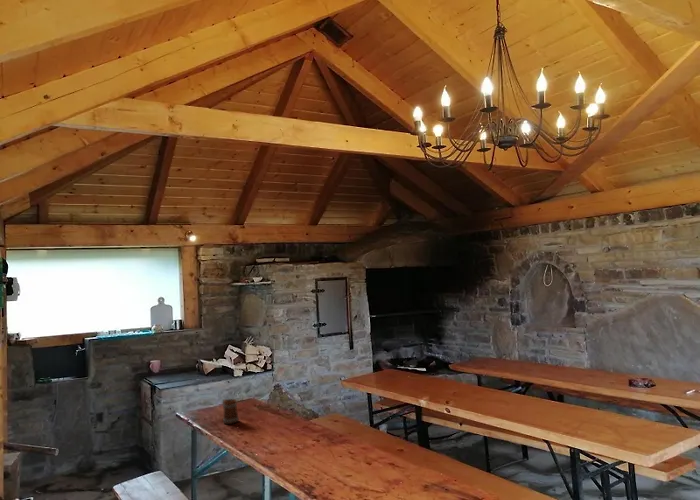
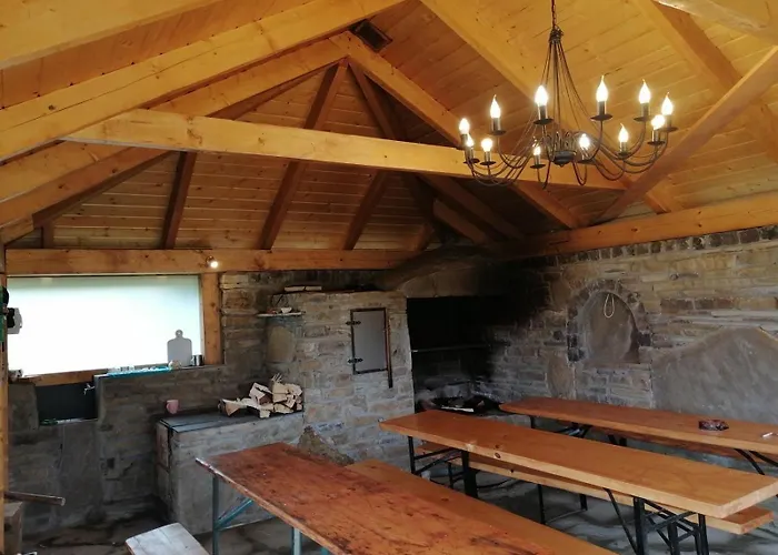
- beer mug [222,398,240,425]
